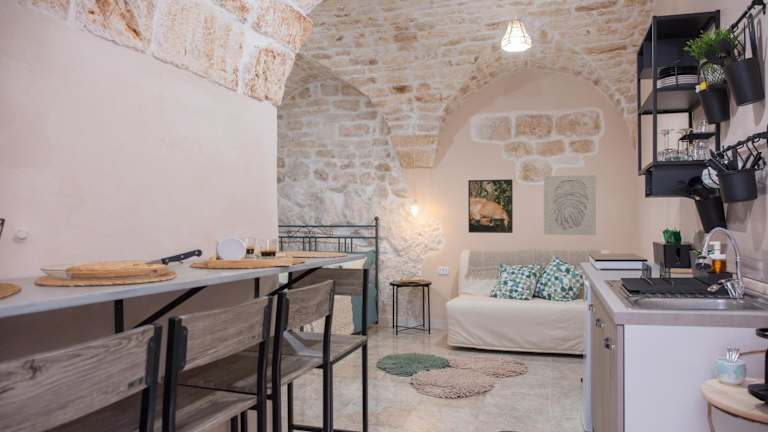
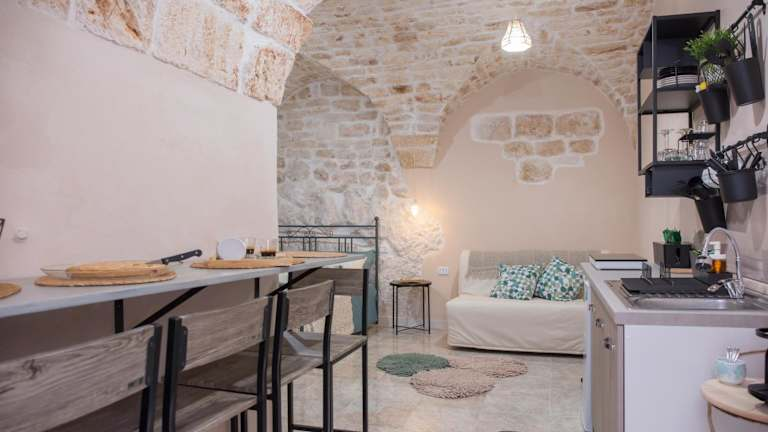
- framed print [467,178,514,234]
- wall art [543,174,597,236]
